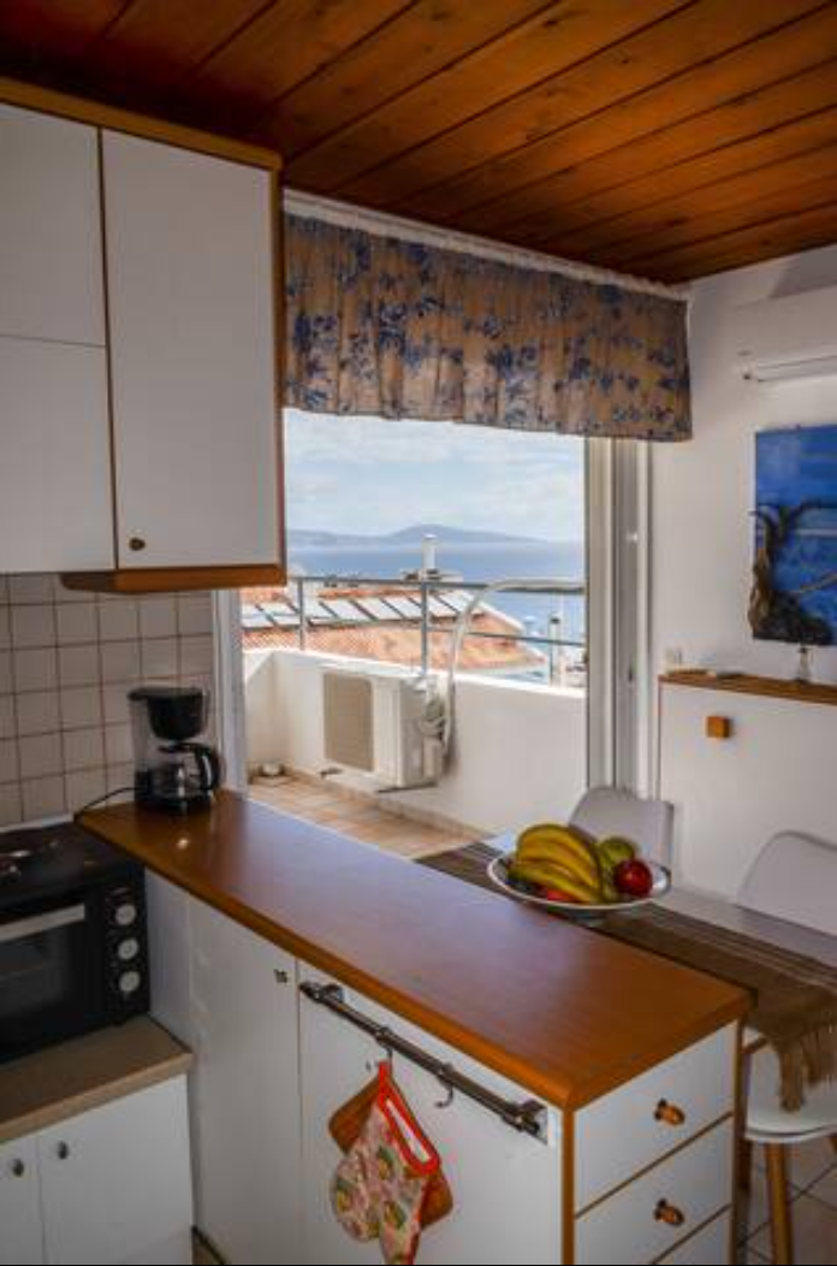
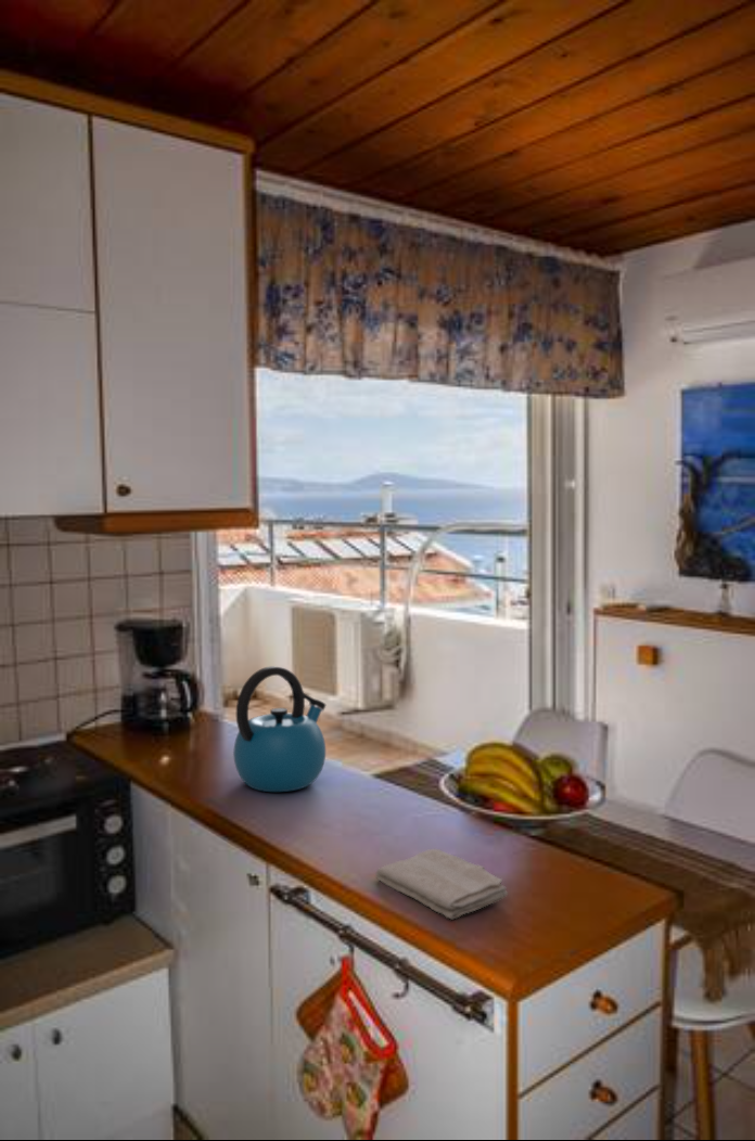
+ kettle [232,665,327,793]
+ washcloth [374,848,509,921]
